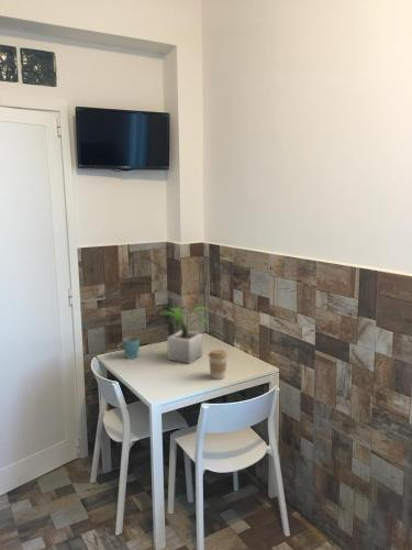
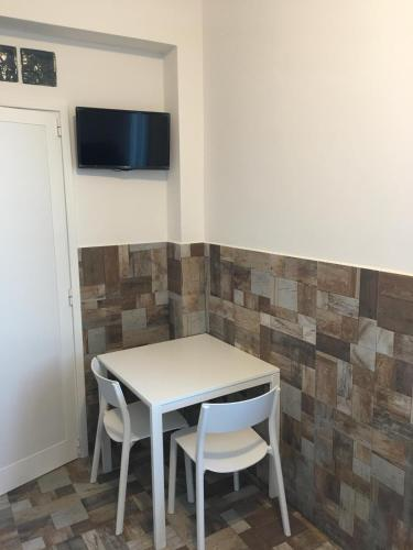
- mug [116,336,141,360]
- potted plant [155,306,213,364]
- coffee cup [208,349,229,381]
